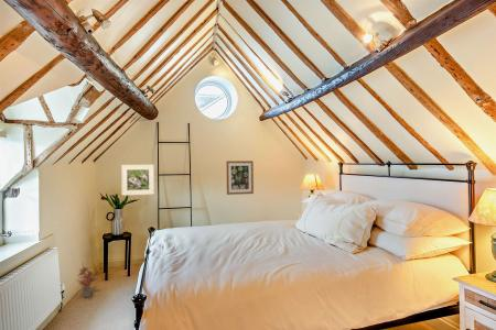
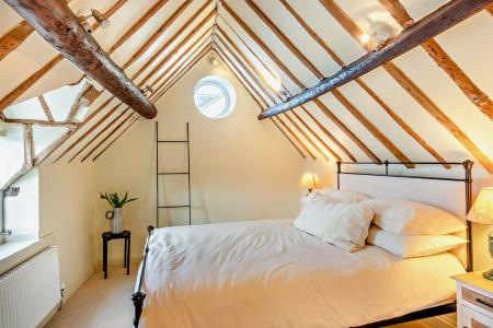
- wall art [225,160,255,196]
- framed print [120,164,155,197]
- potted plant [75,261,100,298]
